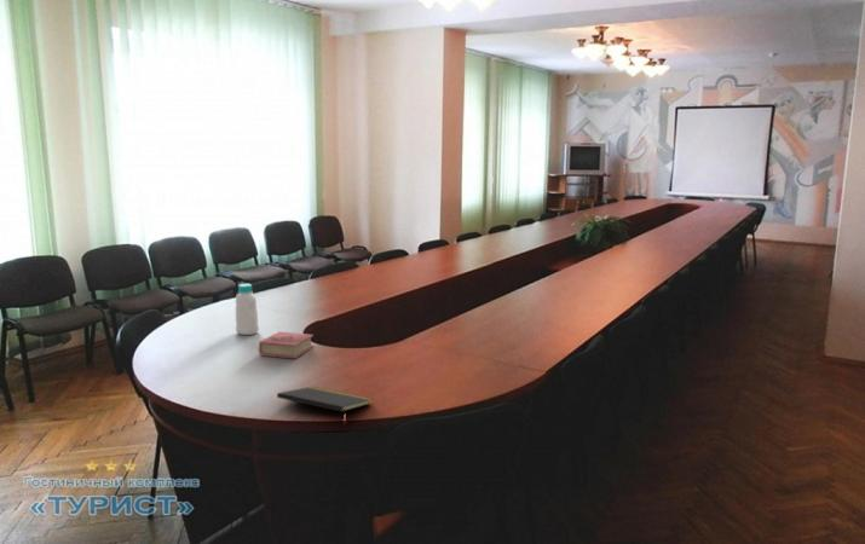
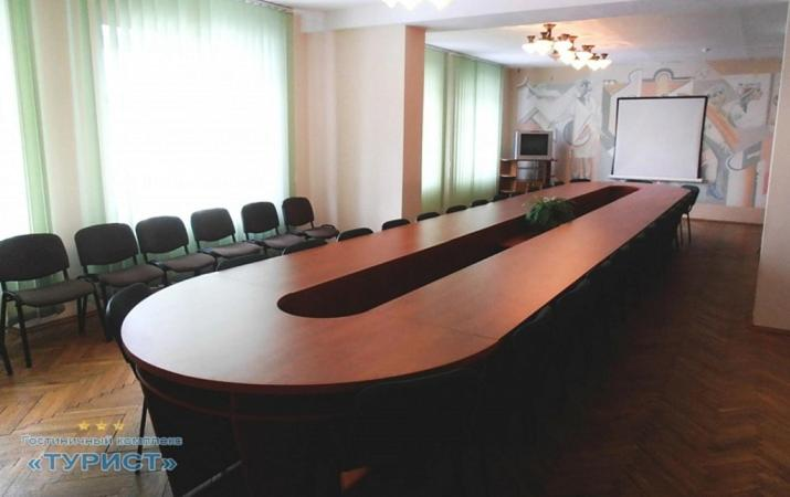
- bottle [235,283,260,336]
- book [258,331,315,359]
- notepad [276,386,374,413]
